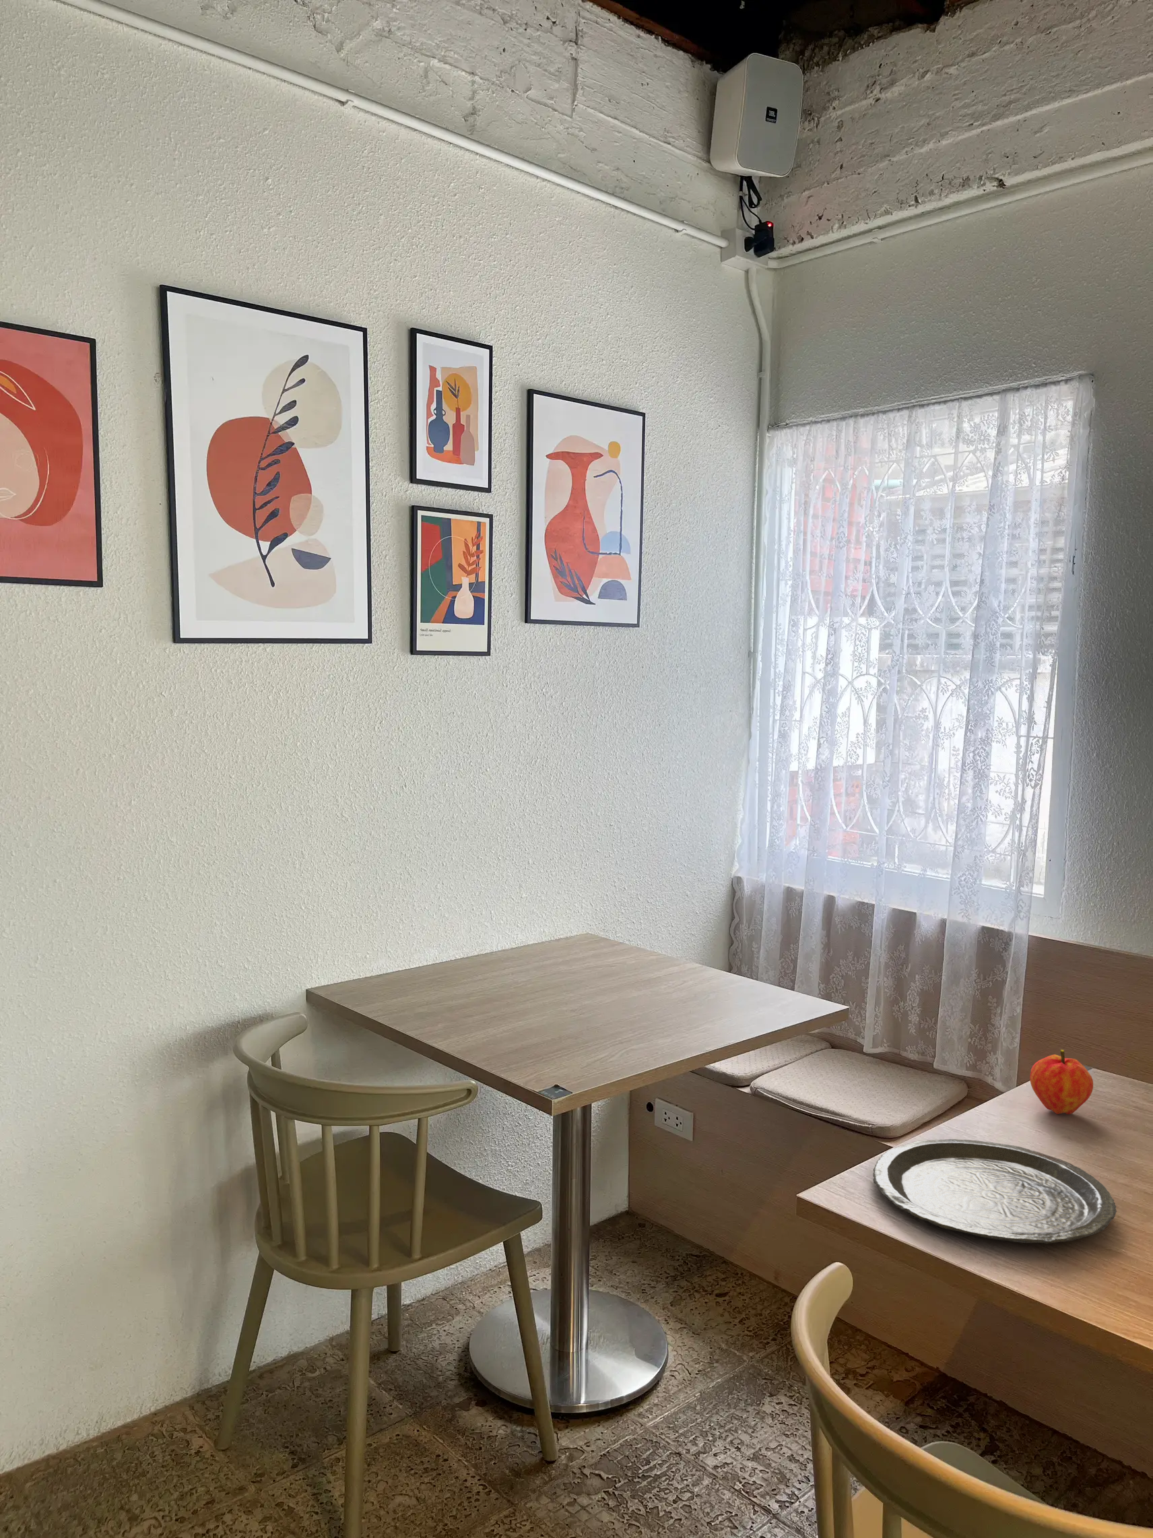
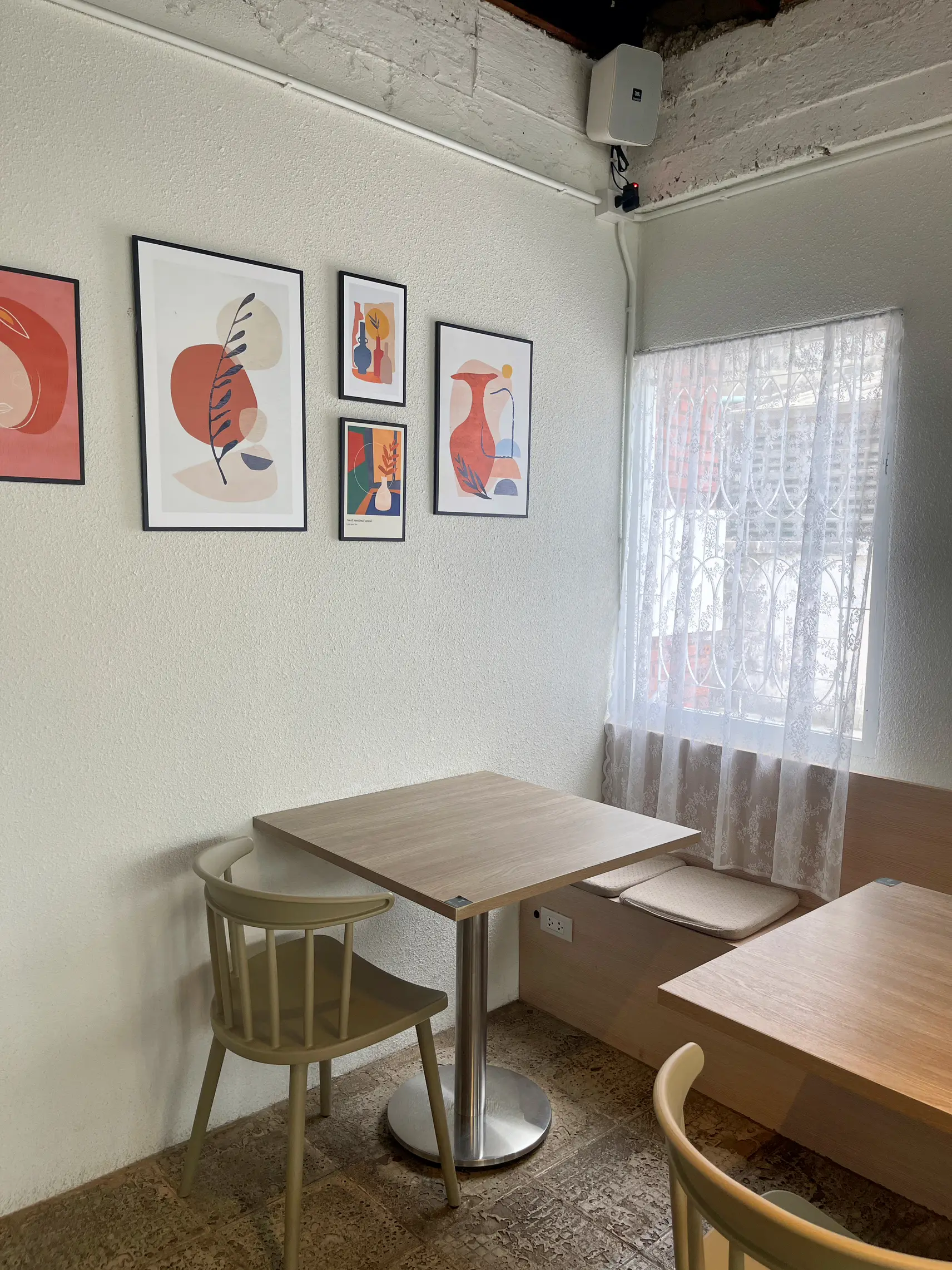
- plate [872,1138,1118,1244]
- fruit [1029,1049,1094,1115]
